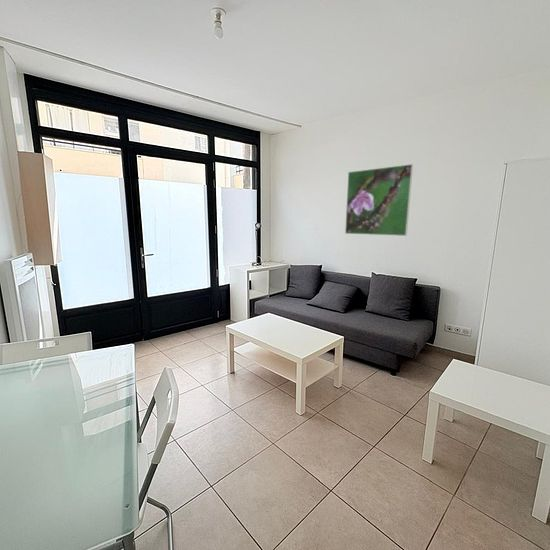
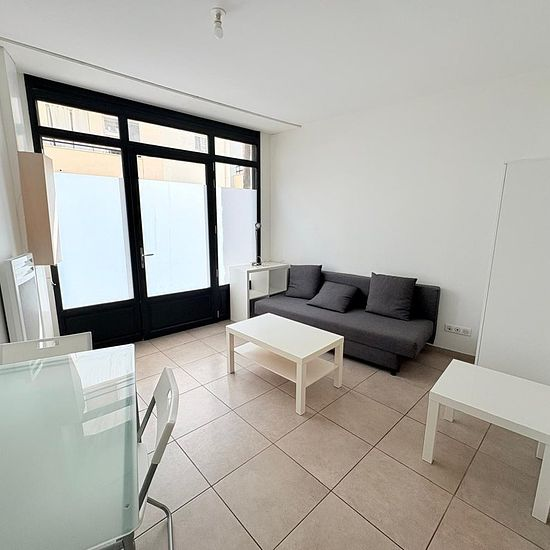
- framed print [344,163,414,237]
